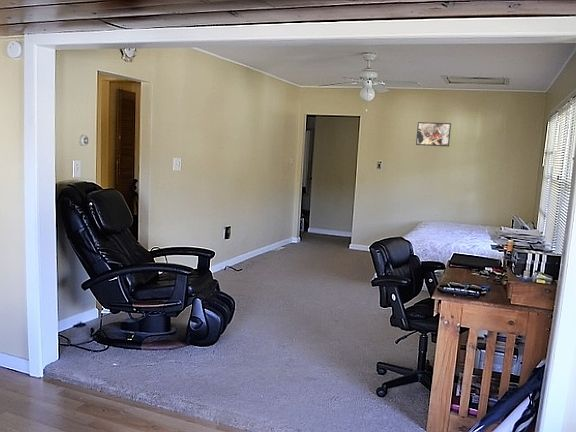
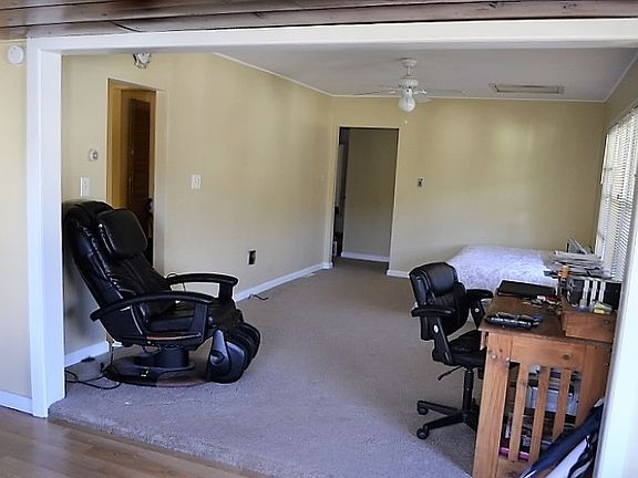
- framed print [415,121,452,148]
